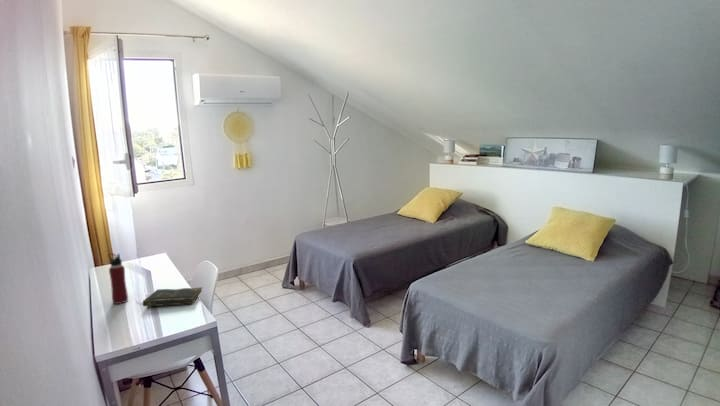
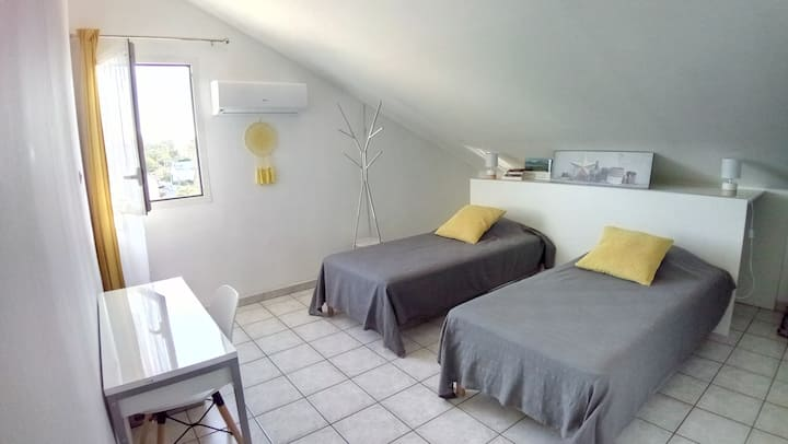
- water bottle [107,253,129,305]
- bible [142,286,204,307]
